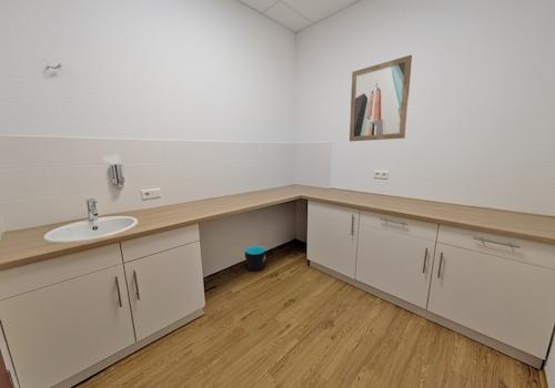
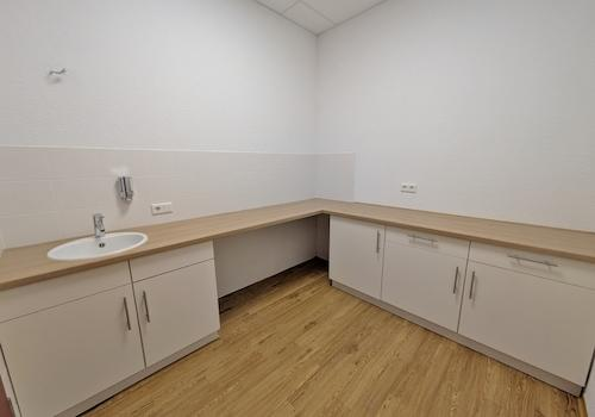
- cup sleeve [244,245,266,272]
- wall art [349,54,413,142]
